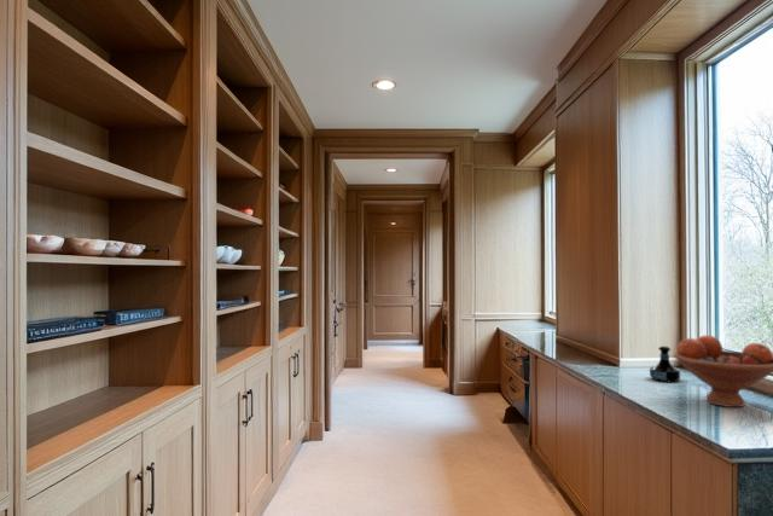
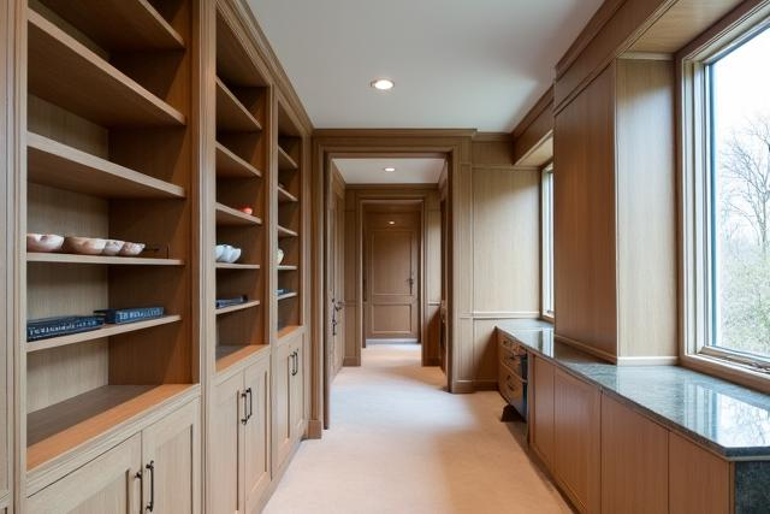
- fruit bowl [673,334,773,408]
- tequila bottle [649,344,681,383]
